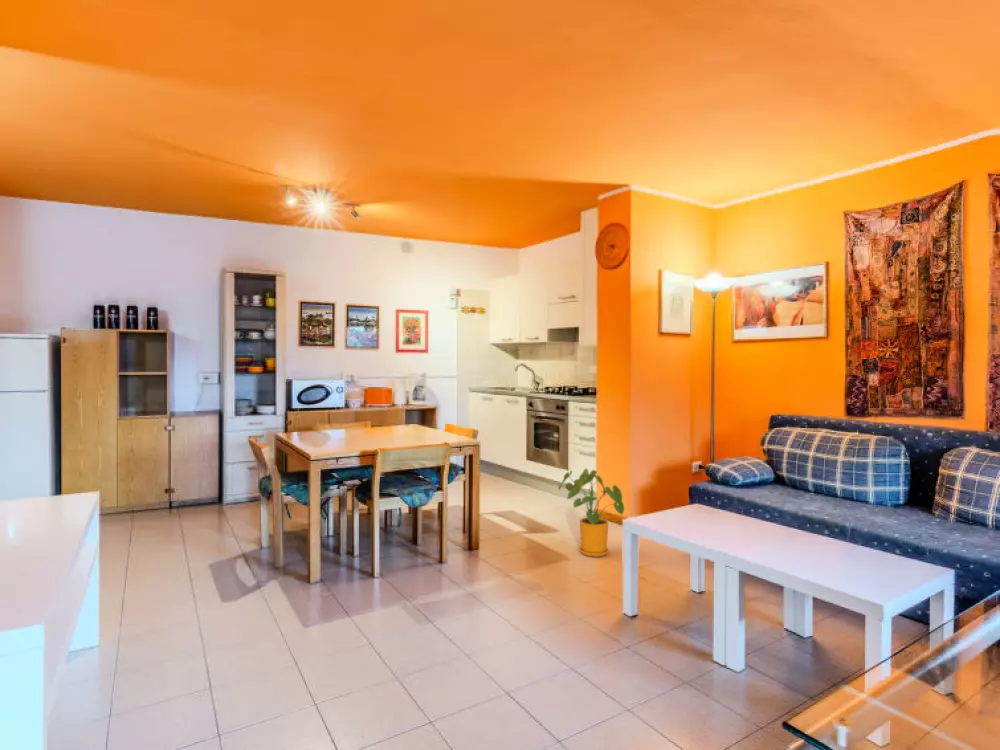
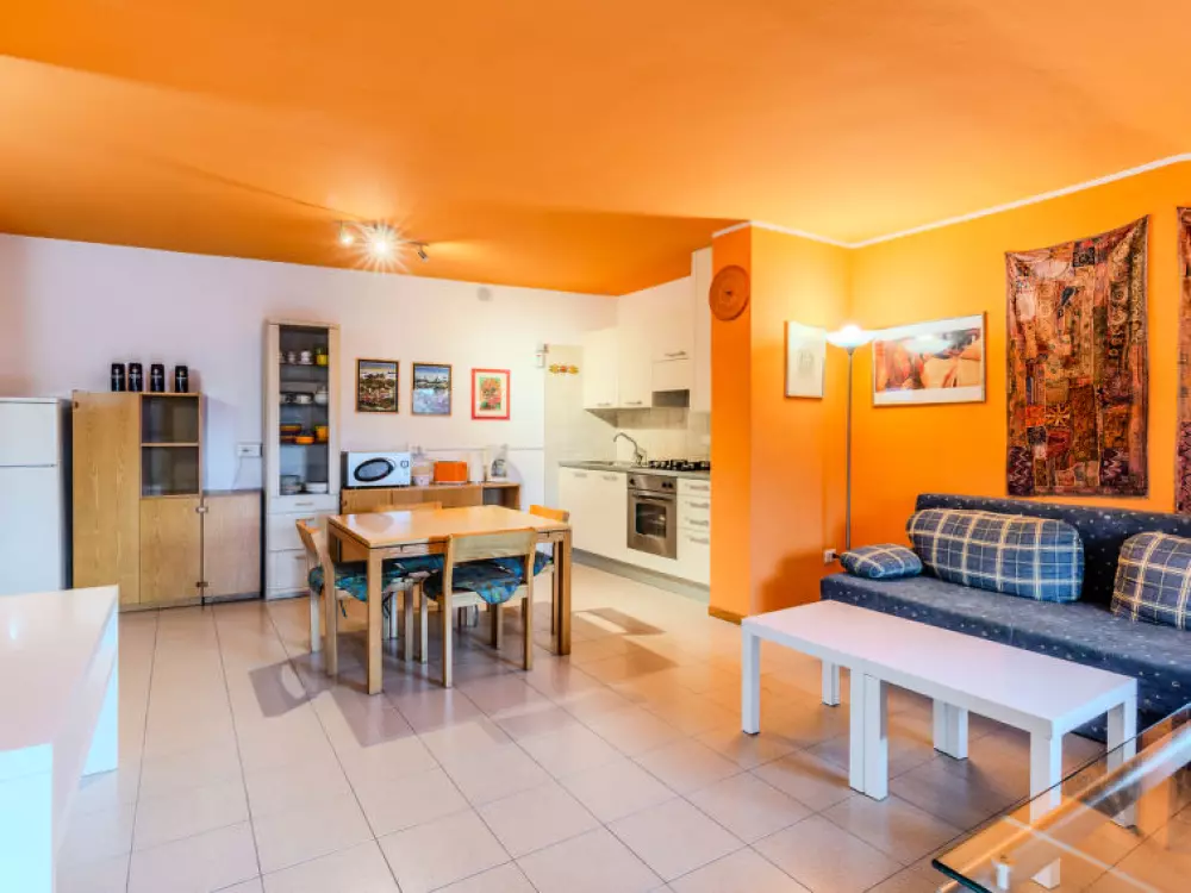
- house plant [557,468,625,558]
